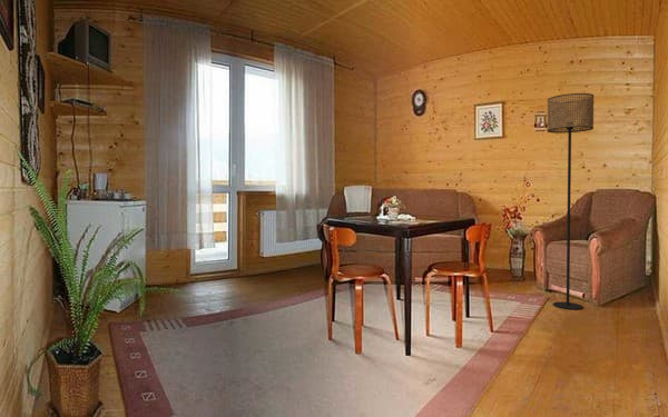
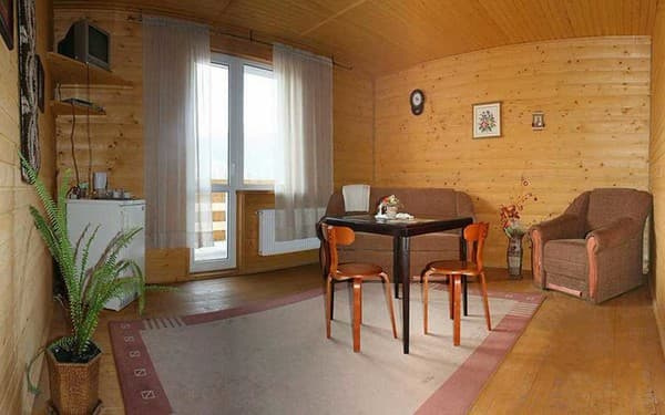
- floor lamp [547,92,595,310]
